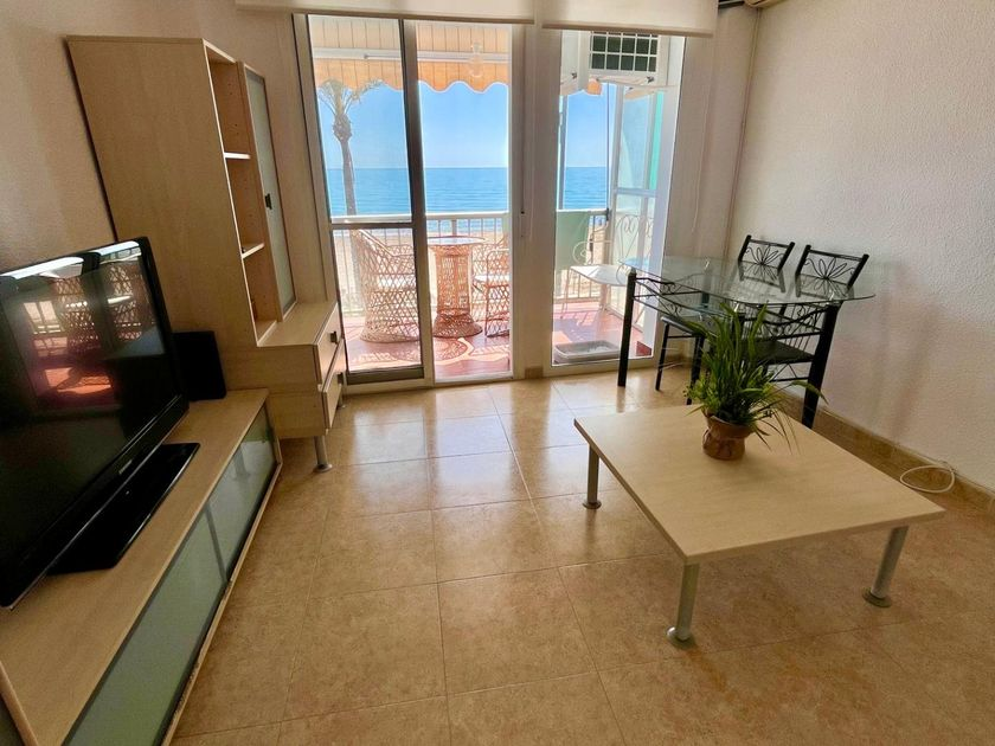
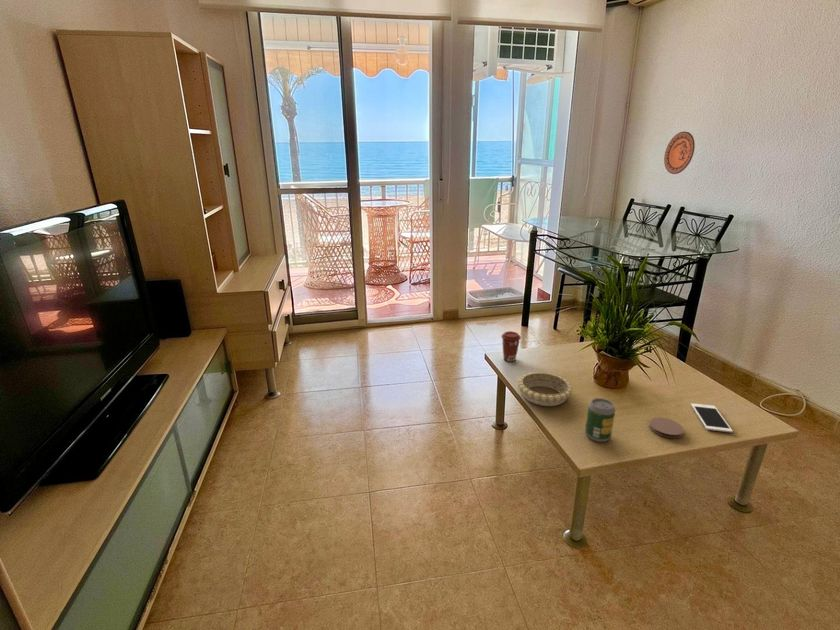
+ decorative bowl [516,371,573,407]
+ coaster [648,416,685,439]
+ soda can [584,397,617,443]
+ coffee cup [500,330,522,363]
+ decorative plate [663,131,696,175]
+ cell phone [690,403,734,433]
